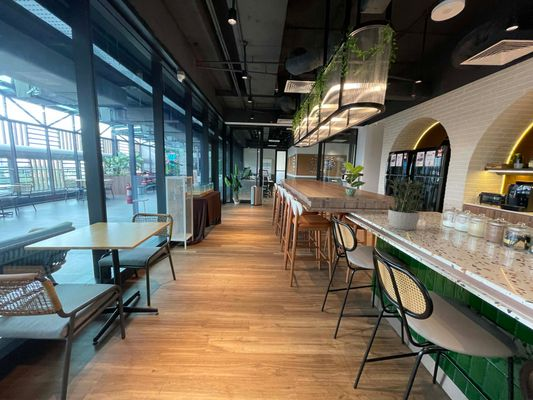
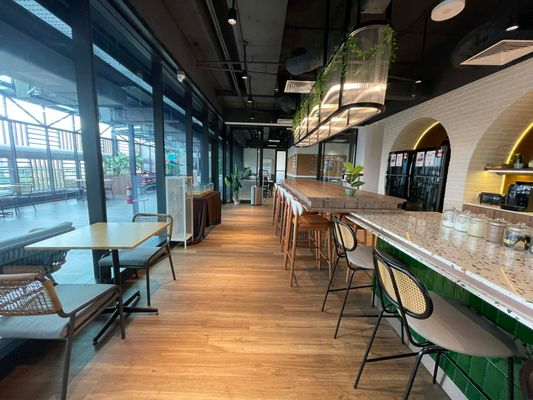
- potted plant [386,175,431,231]
